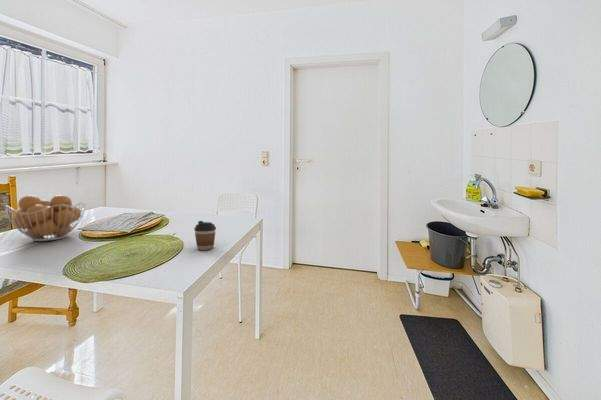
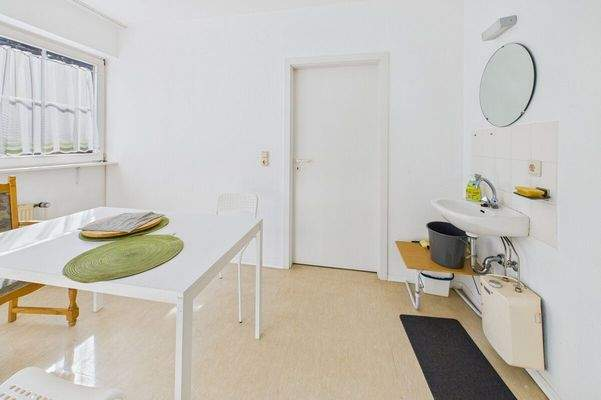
- fruit basket [3,194,86,242]
- coffee cup [193,220,217,251]
